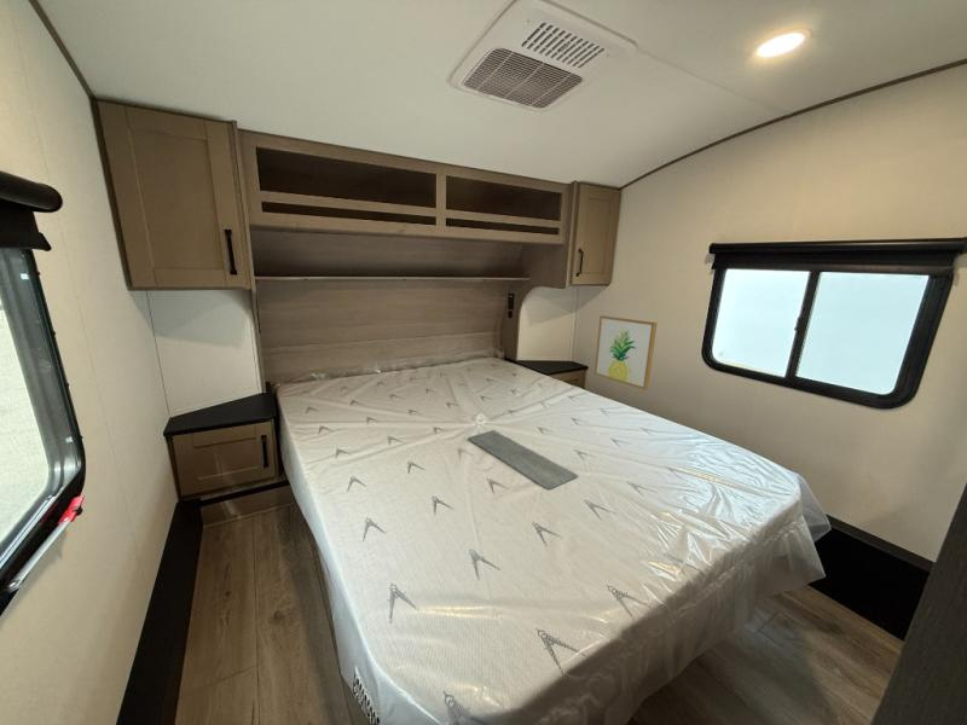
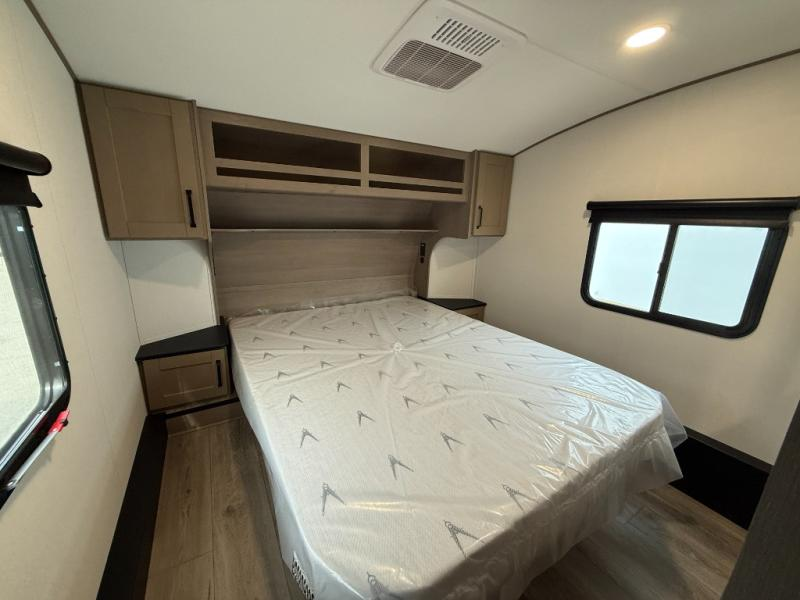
- bath mat [467,429,579,491]
- wall art [593,314,659,392]
